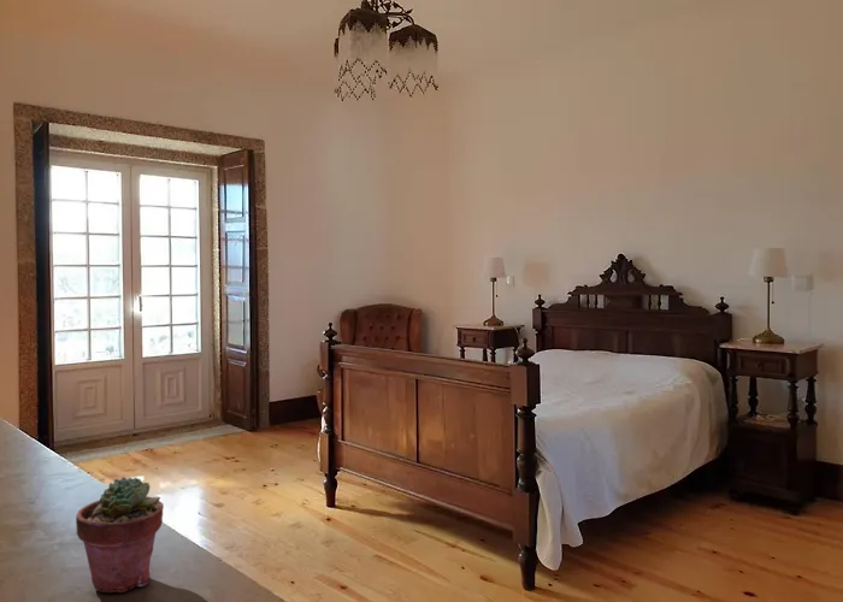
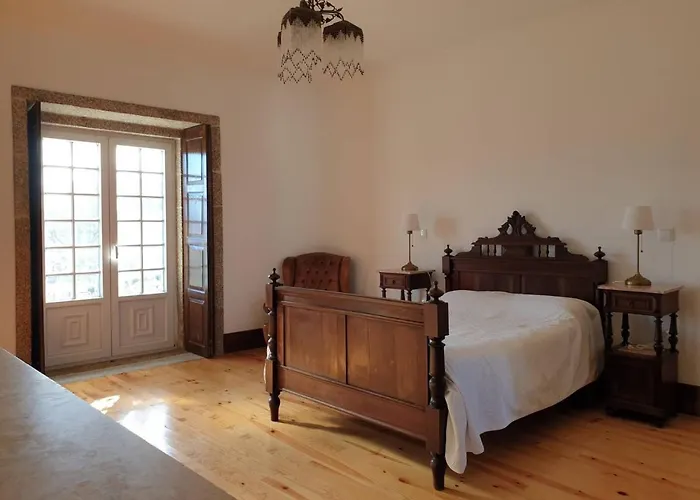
- potted succulent [75,476,165,594]
